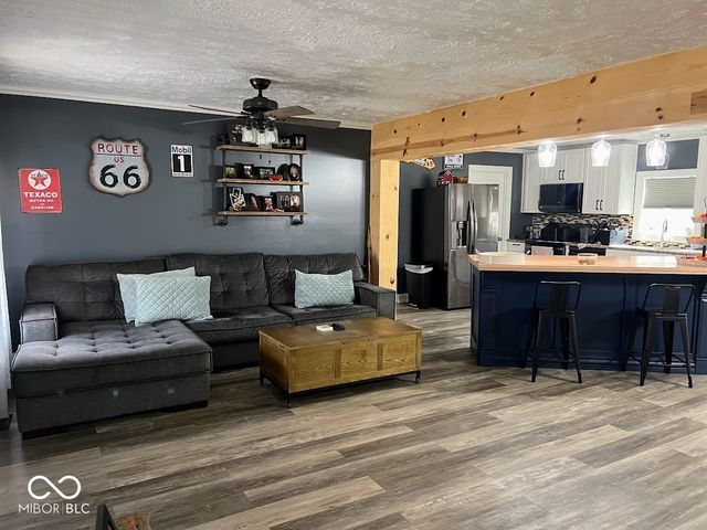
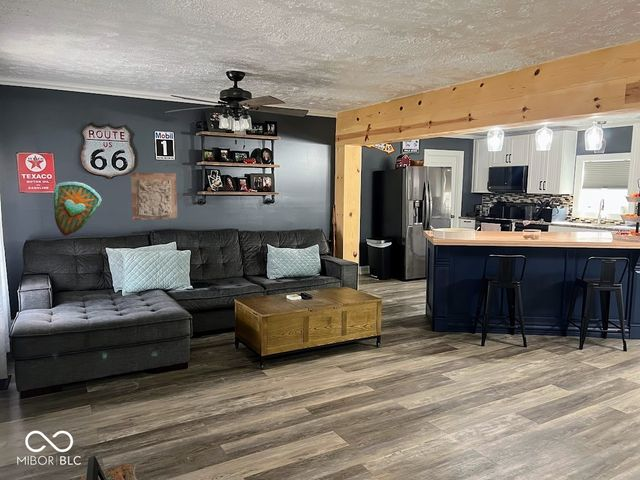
+ stone relief [130,172,179,221]
+ decorative shield [53,181,103,236]
